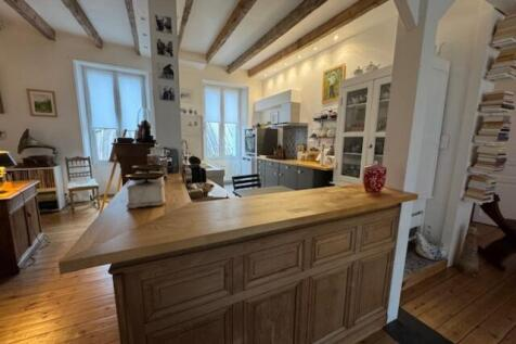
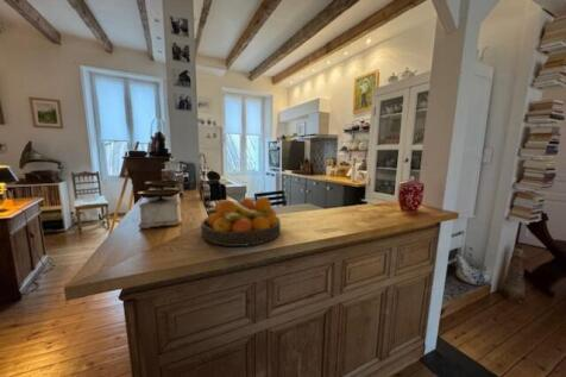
+ fruit bowl [200,196,282,247]
